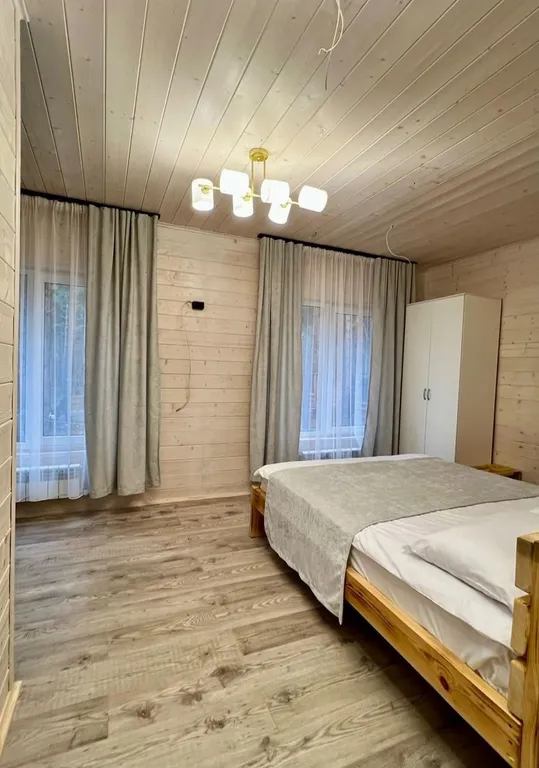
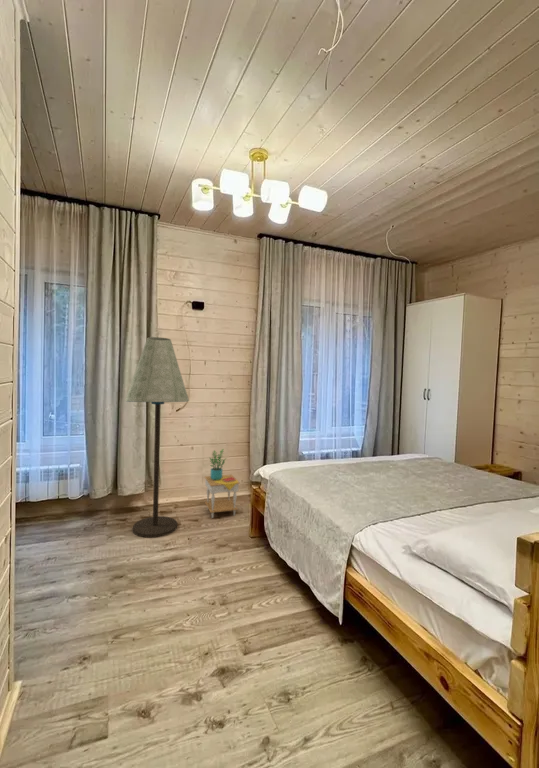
+ side table [204,448,240,519]
+ floor lamp [124,336,190,539]
